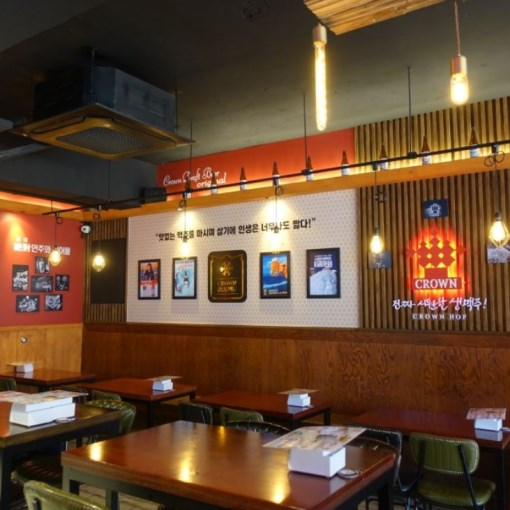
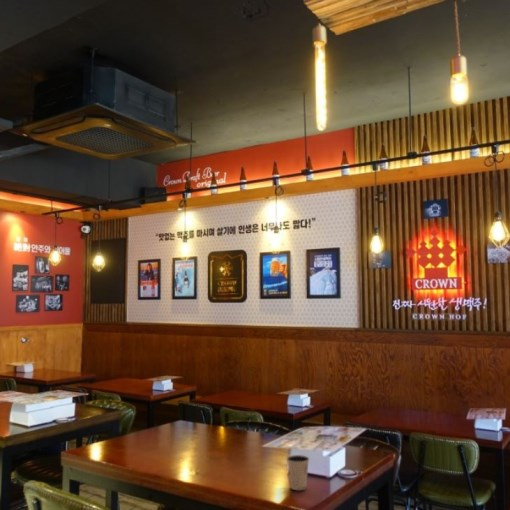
+ dixie cup [286,454,310,491]
